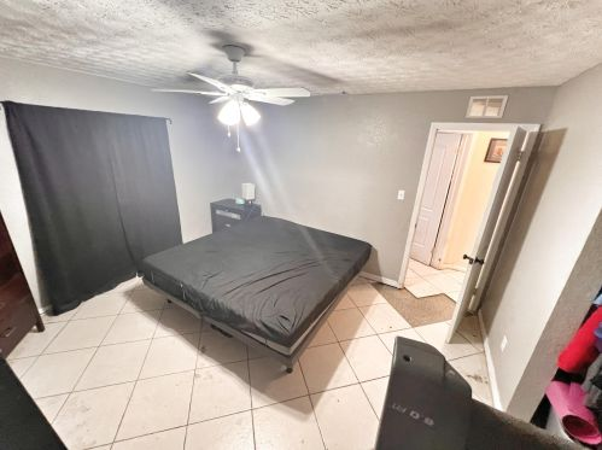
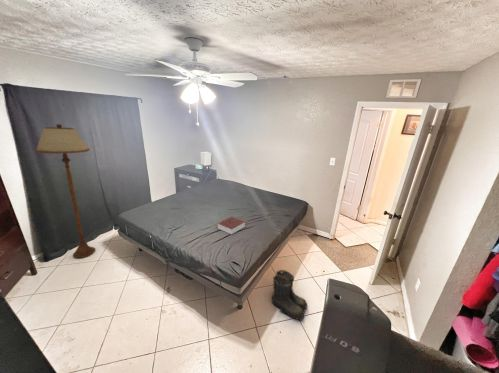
+ boots [271,269,308,322]
+ book [216,216,246,235]
+ floor lamp [34,123,96,259]
